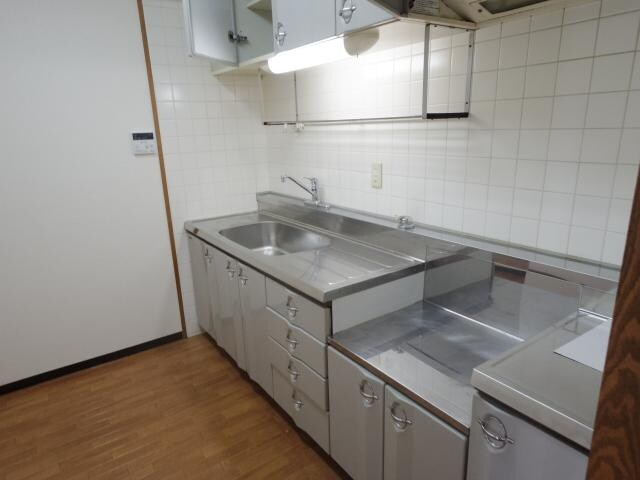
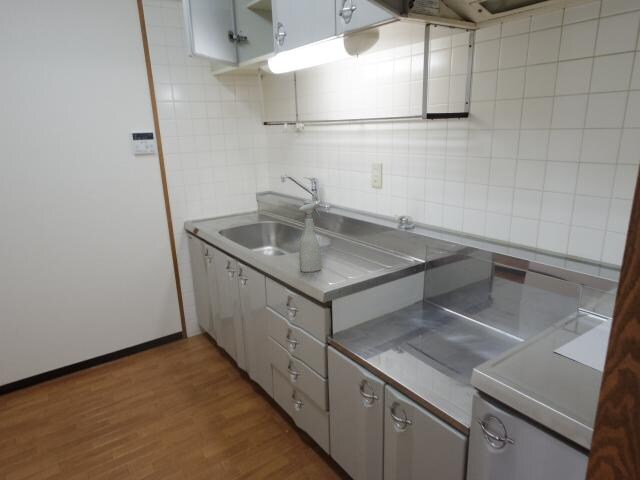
+ spray bottle [298,202,322,273]
